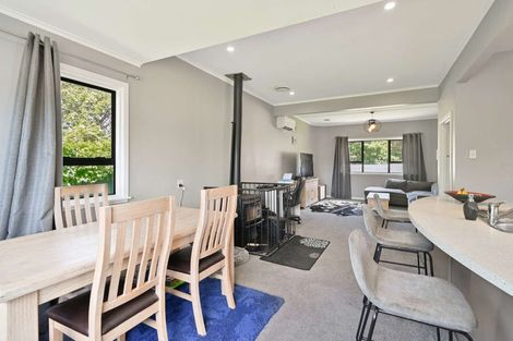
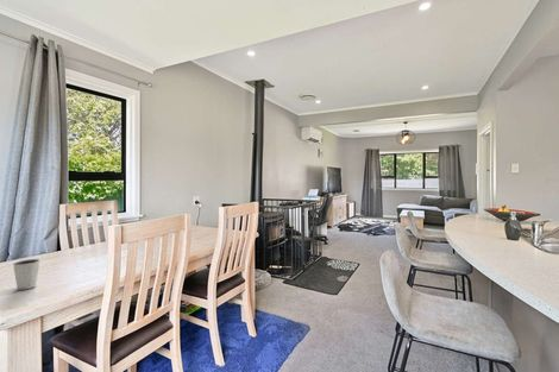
+ dixie cup [12,258,42,291]
